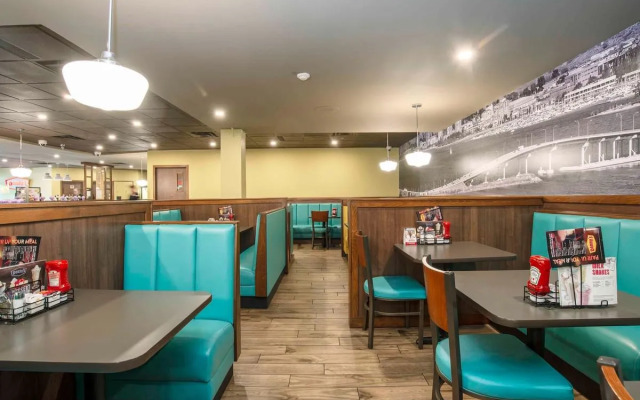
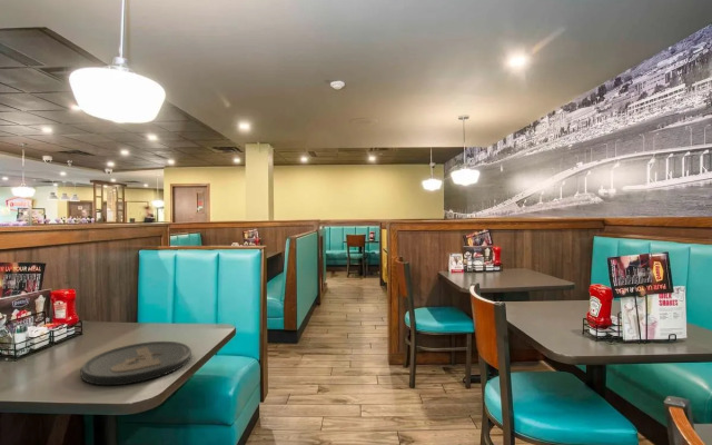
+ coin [80,340,192,386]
